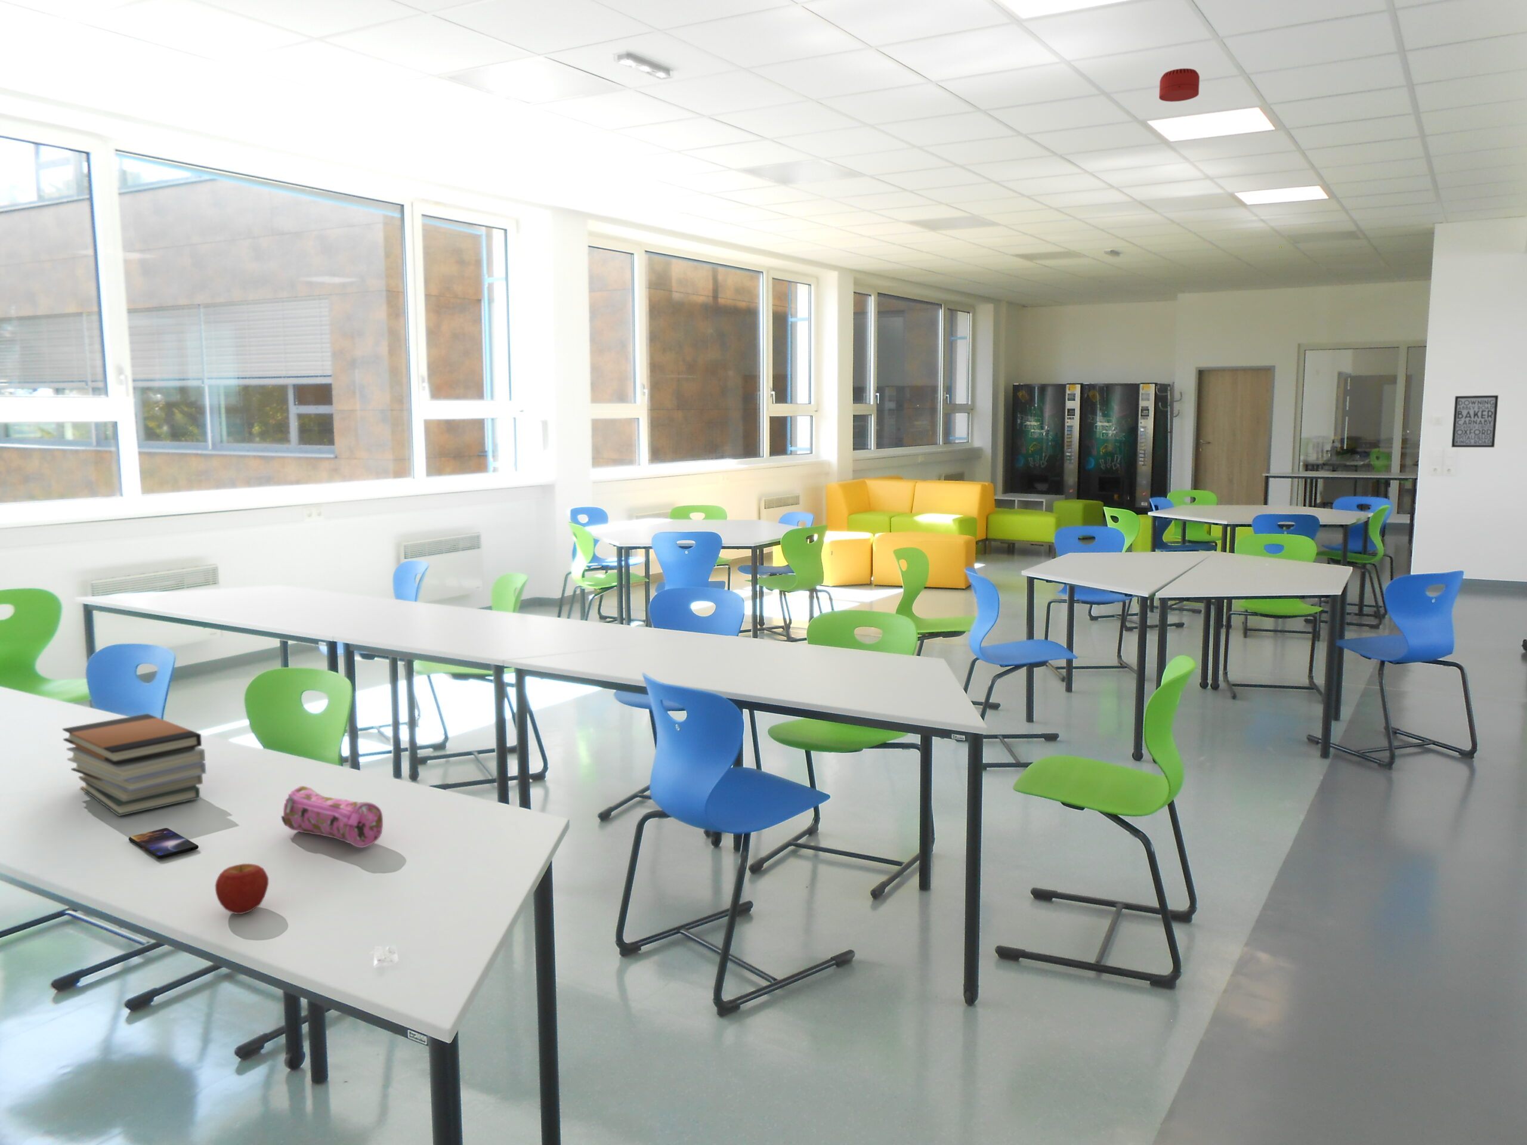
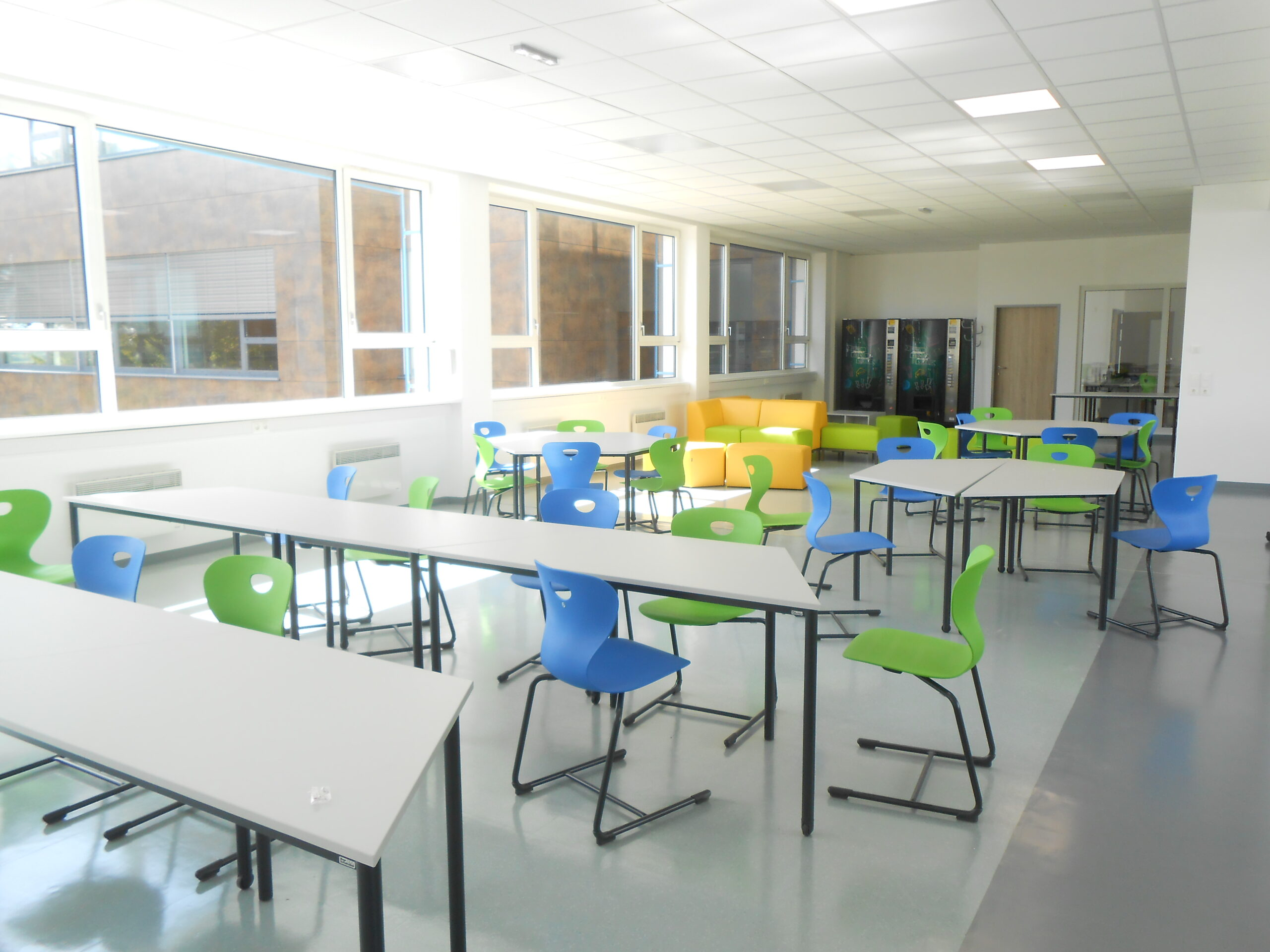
- smoke detector [1158,69,1200,102]
- book stack [63,713,207,817]
- wall art [1451,394,1499,447]
- smartphone [129,827,200,859]
- apple [215,862,269,915]
- pencil case [280,785,384,849]
